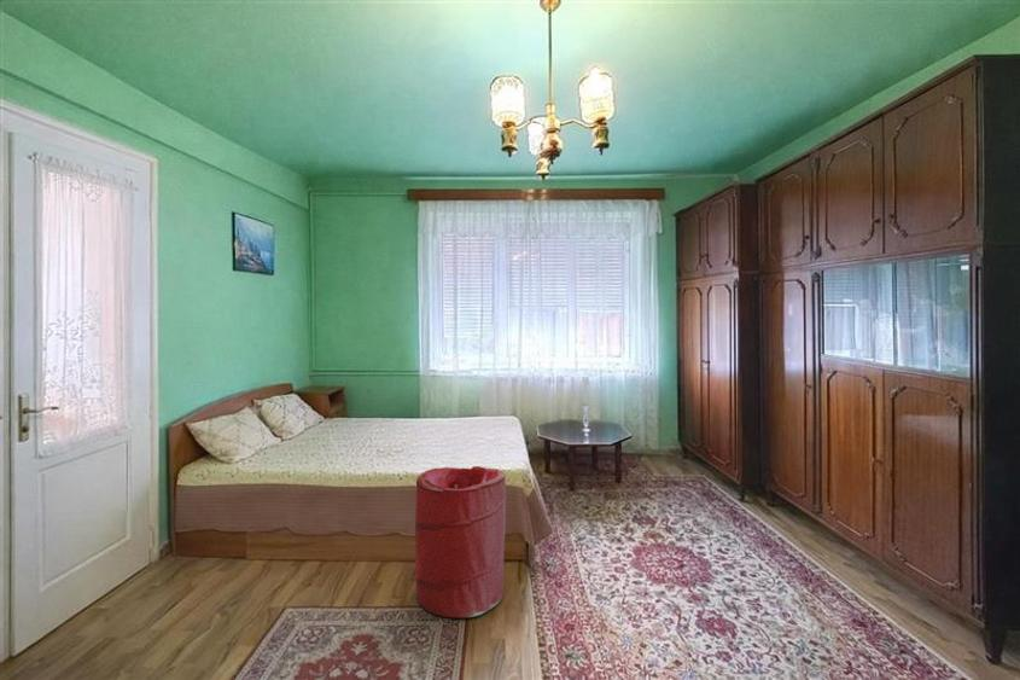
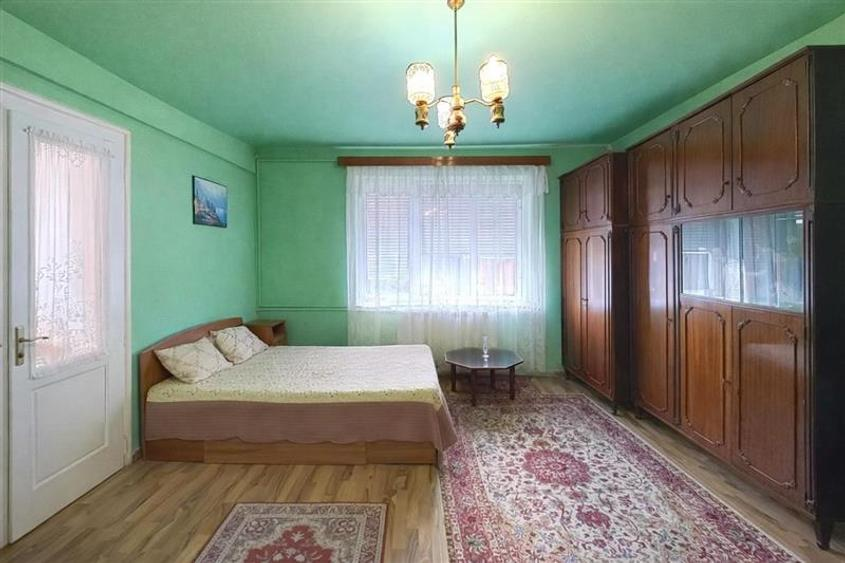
- laundry hamper [414,465,507,618]
